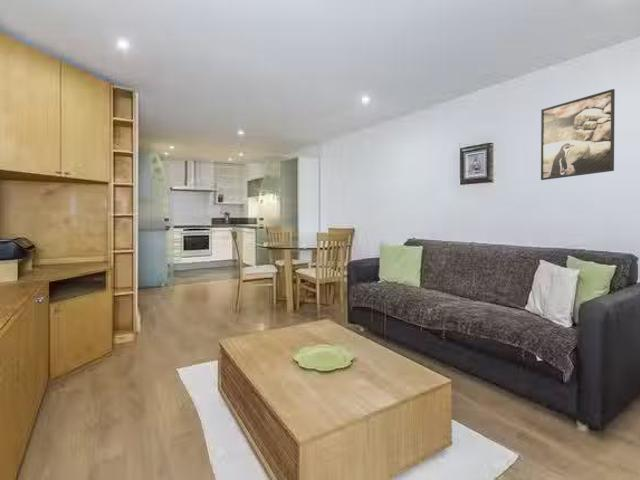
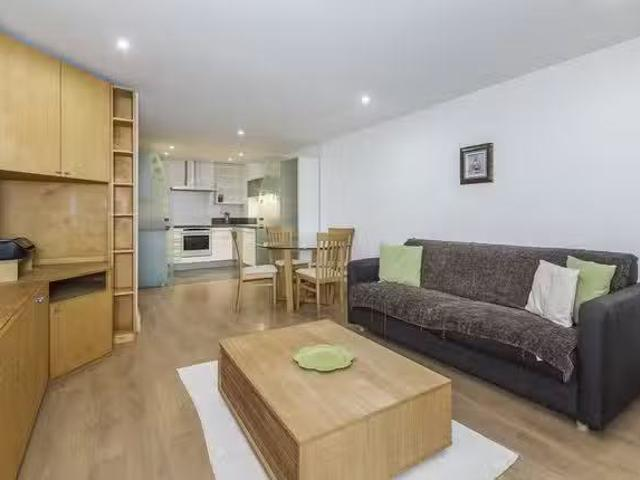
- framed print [540,88,616,181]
